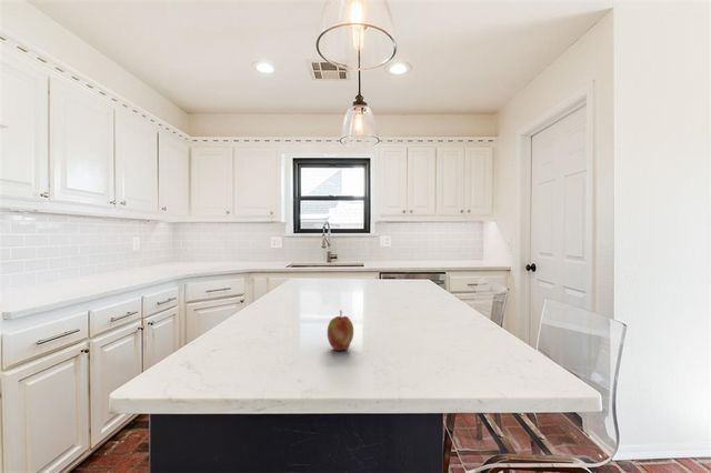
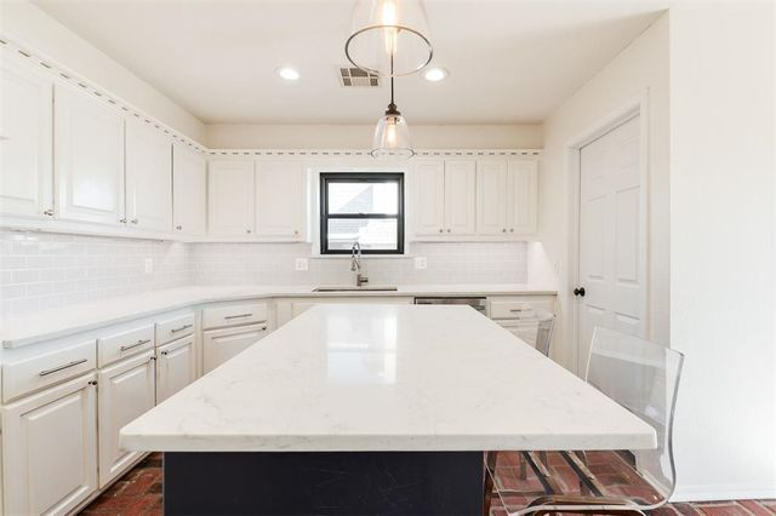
- apple [327,310,354,352]
